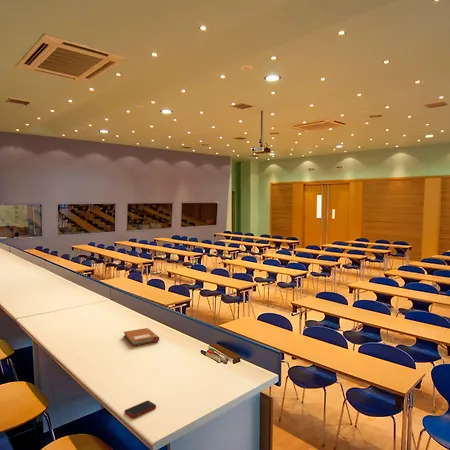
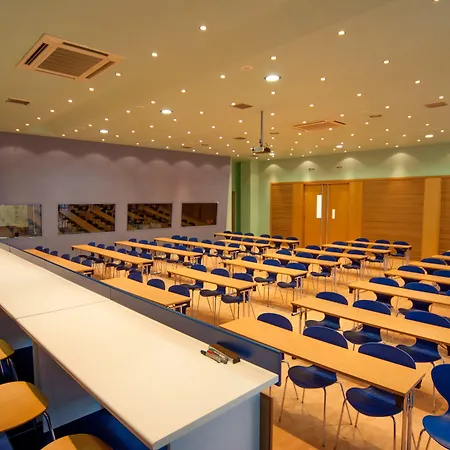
- cell phone [123,400,157,419]
- notebook [123,327,160,347]
